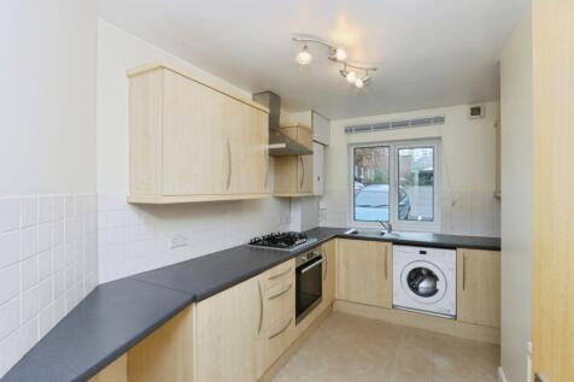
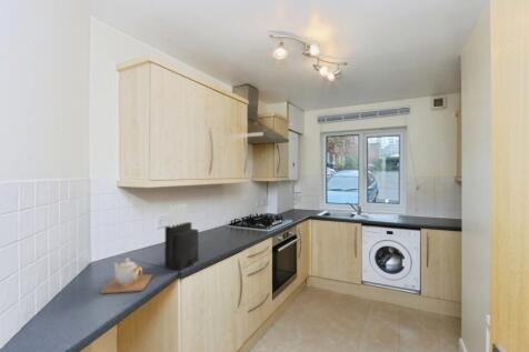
+ teapot [100,257,153,294]
+ knife block [163,203,199,271]
